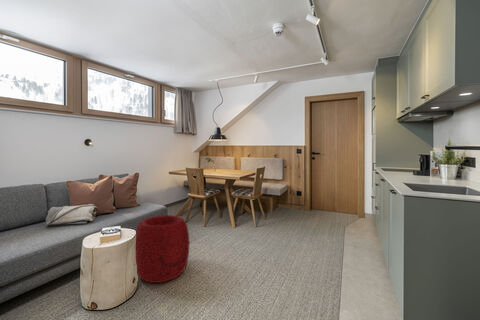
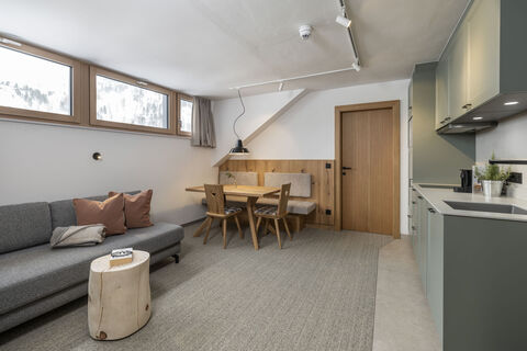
- pouf [135,214,190,284]
